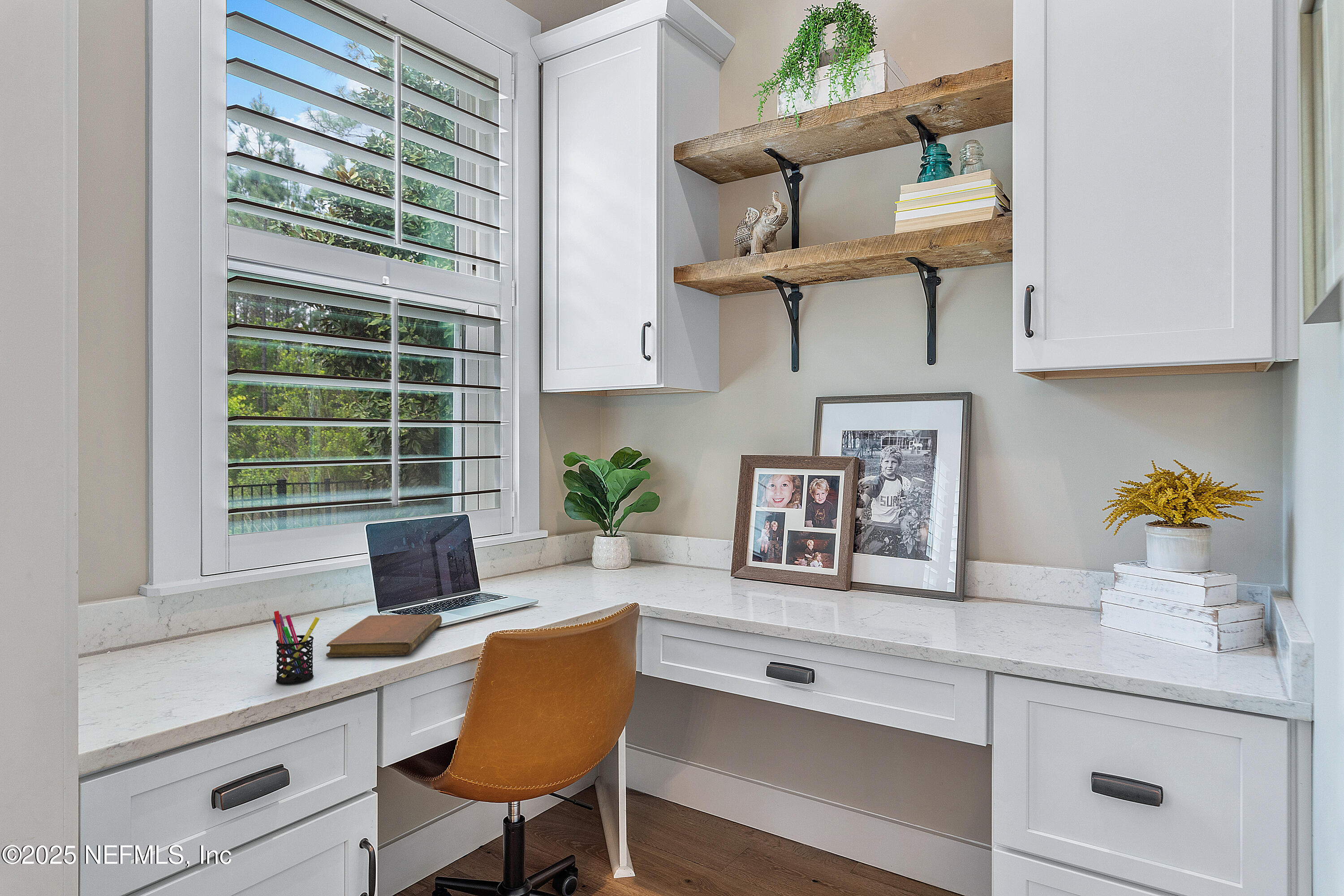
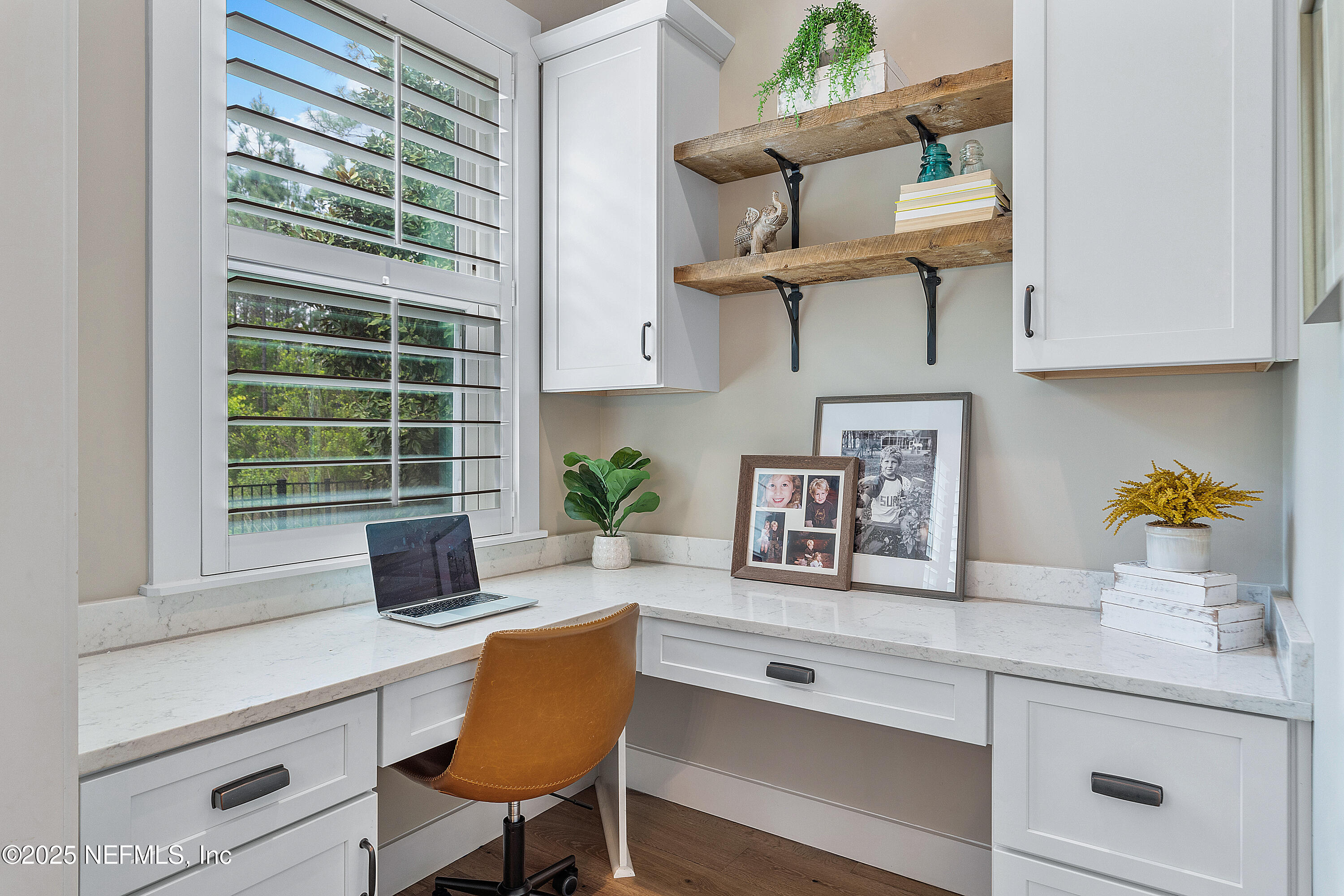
- notebook [326,614,442,657]
- pen holder [272,610,320,685]
